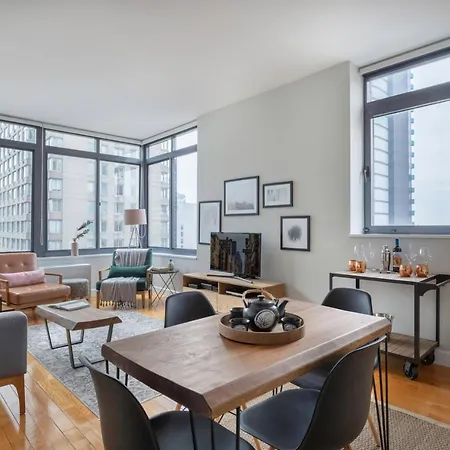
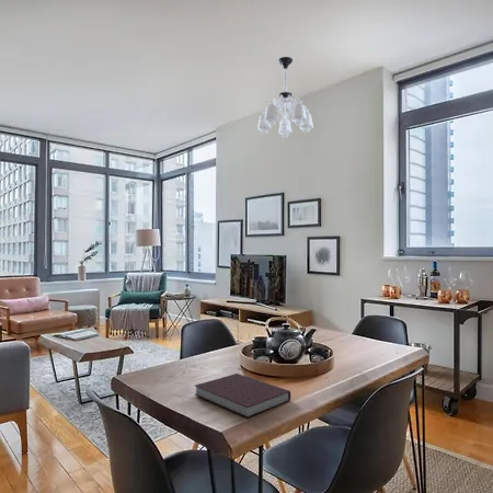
+ notebook [194,372,291,419]
+ chandelier [256,56,314,139]
